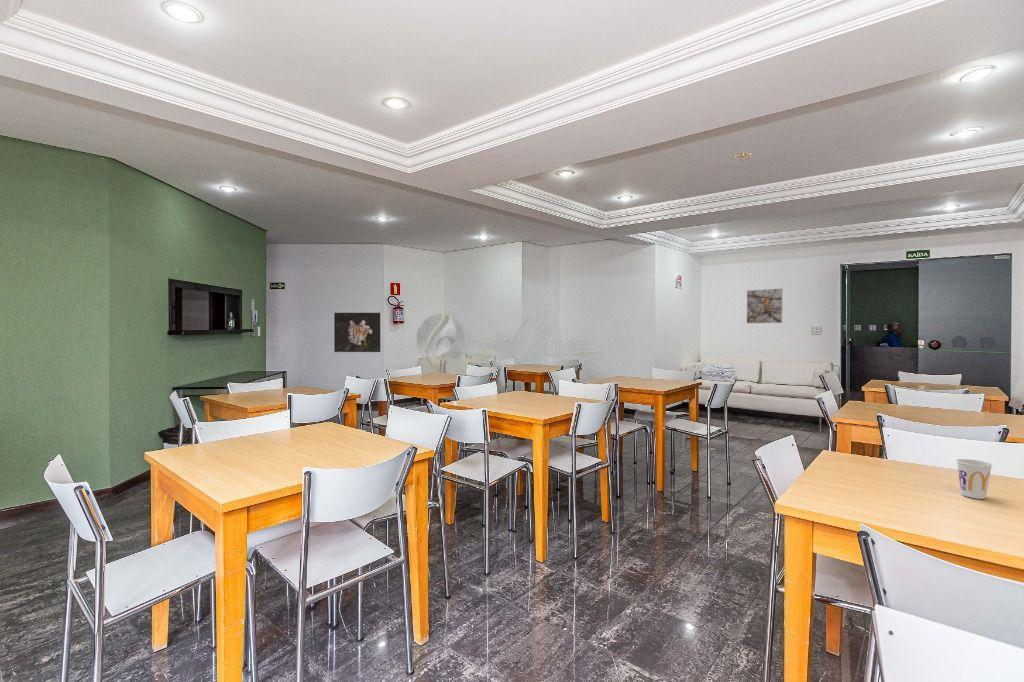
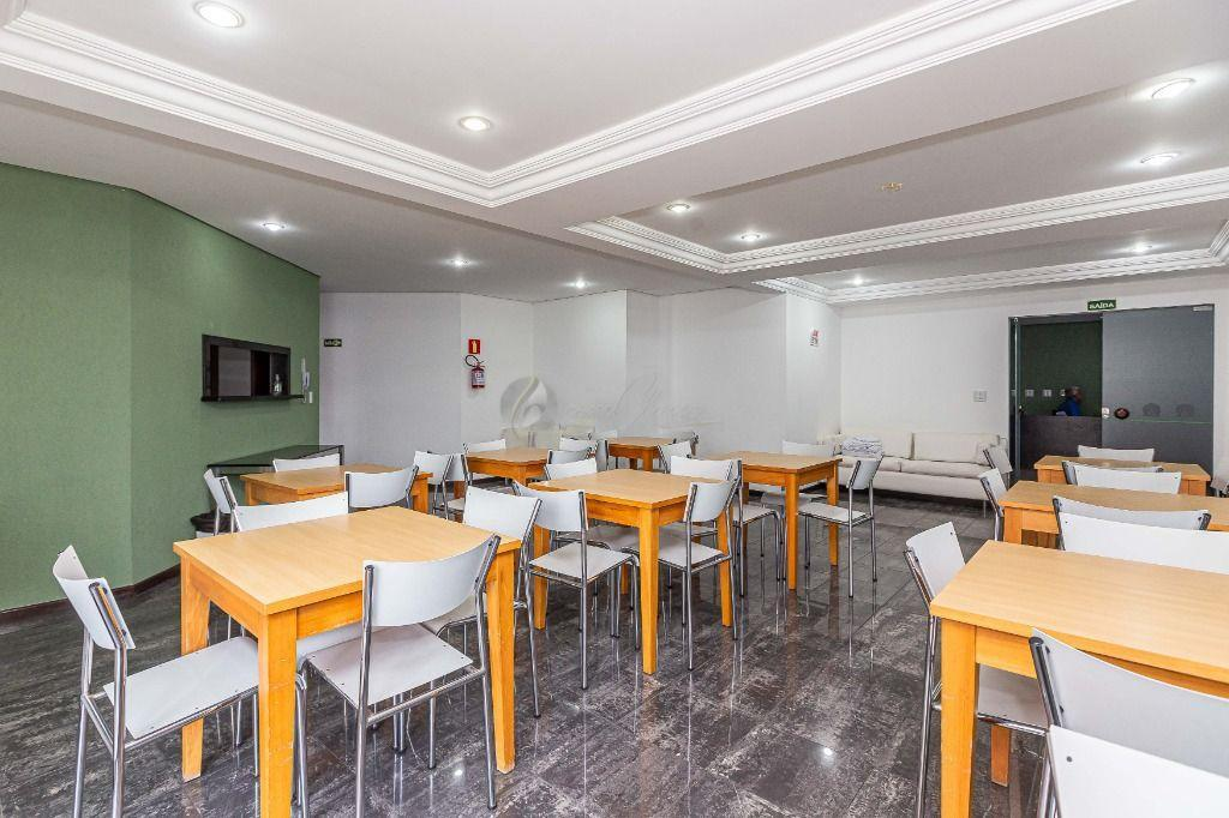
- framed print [333,312,381,353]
- cup [955,458,993,500]
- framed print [746,287,784,324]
